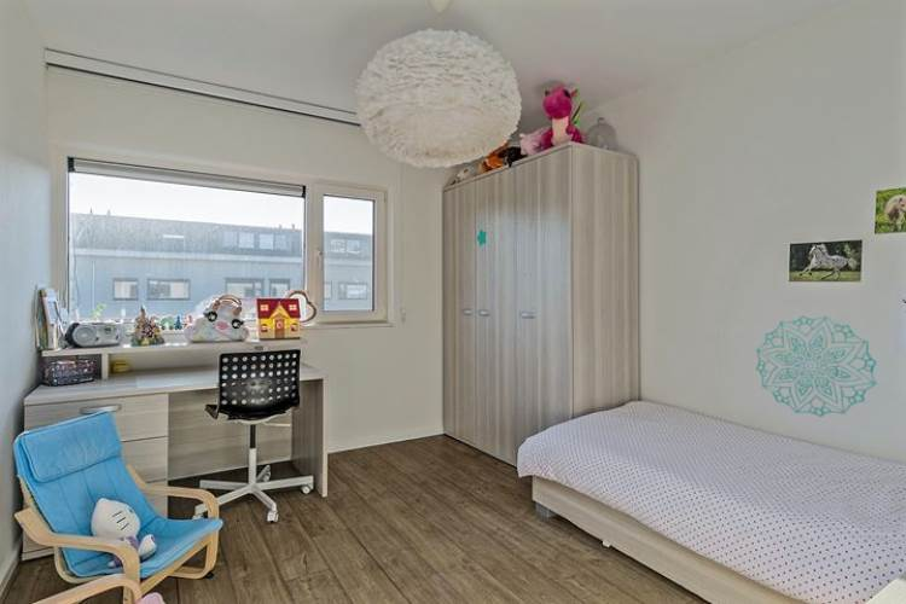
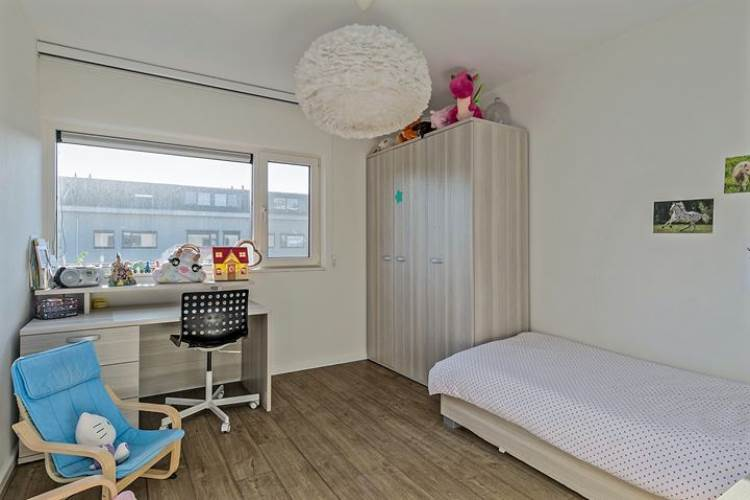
- wall decoration [755,315,878,418]
